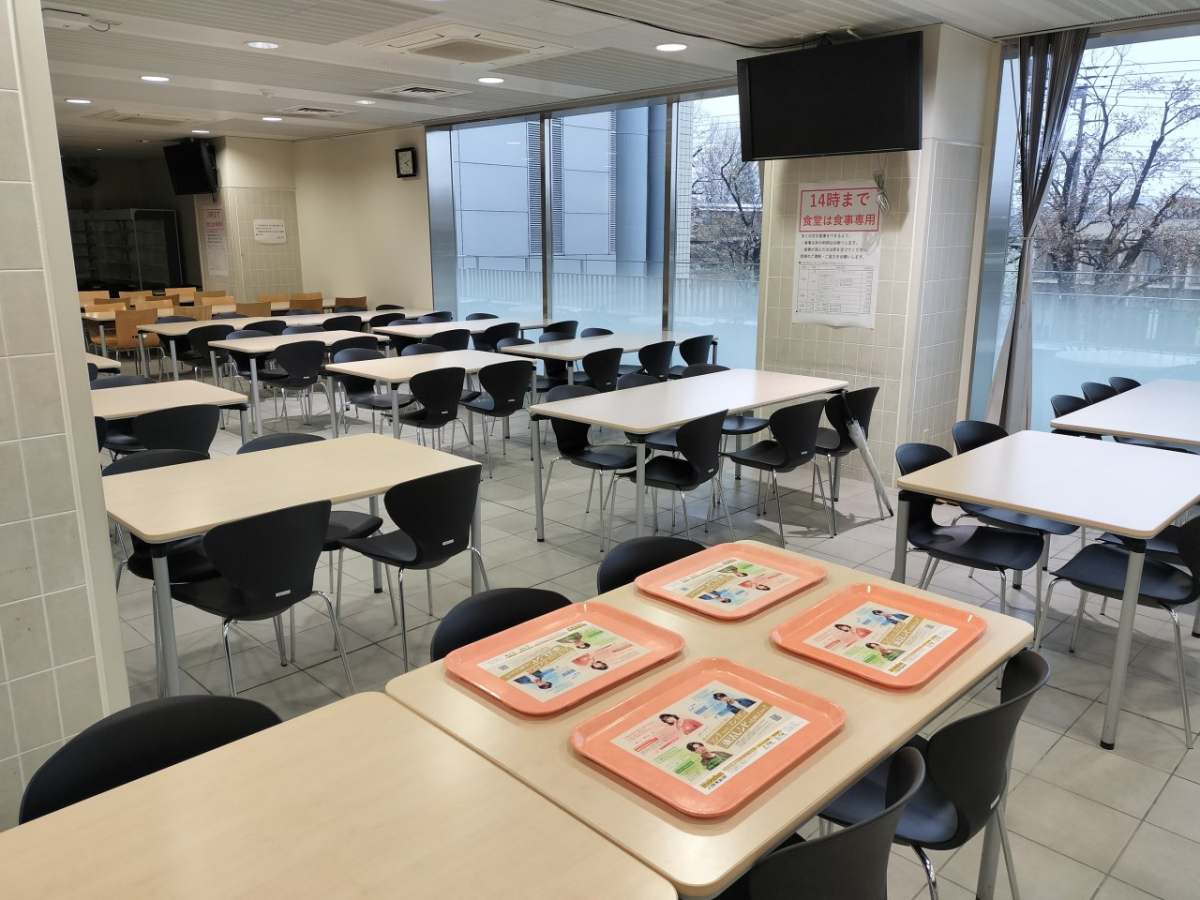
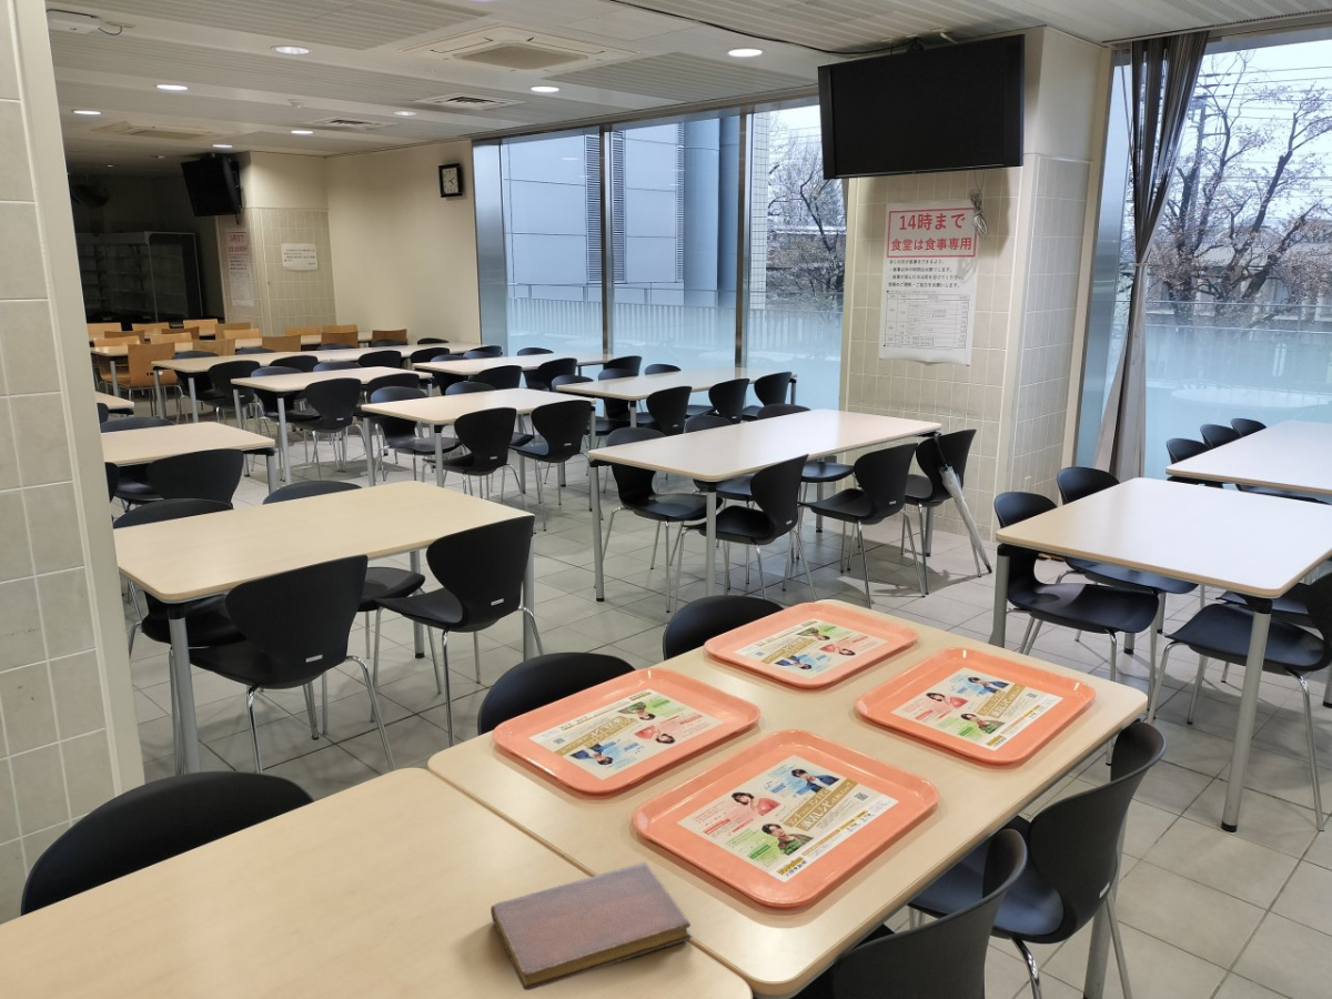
+ notebook [490,861,693,991]
